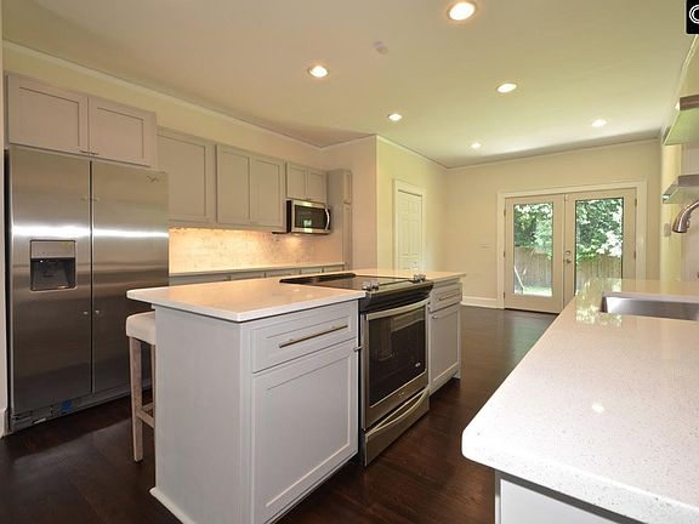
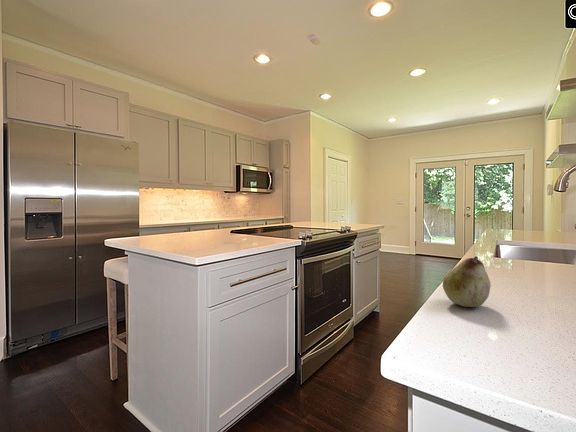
+ fruit [442,255,492,308]
